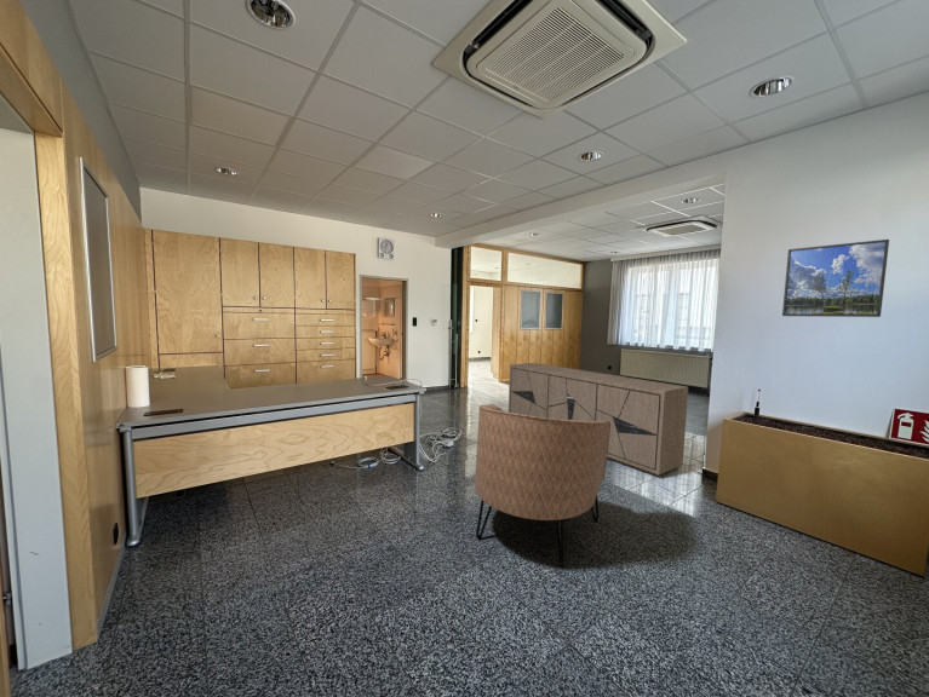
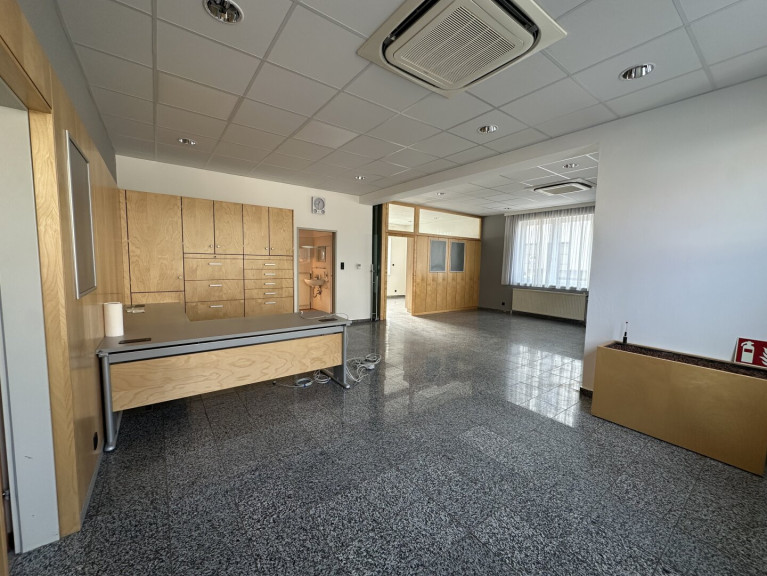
- armchair [474,403,610,569]
- sideboard [507,362,689,477]
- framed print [781,238,890,318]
